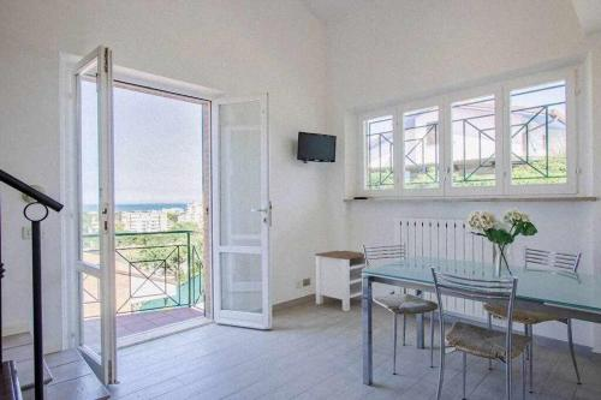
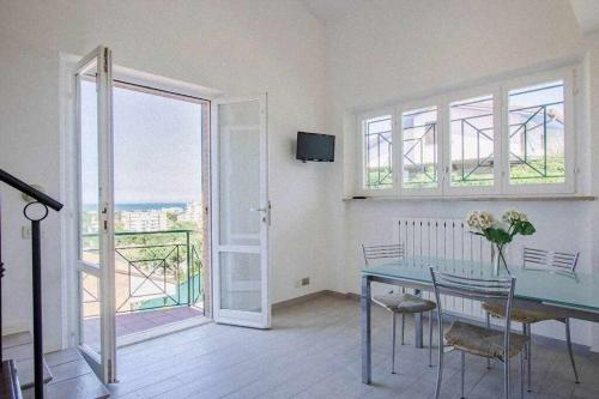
- side table [314,250,365,312]
